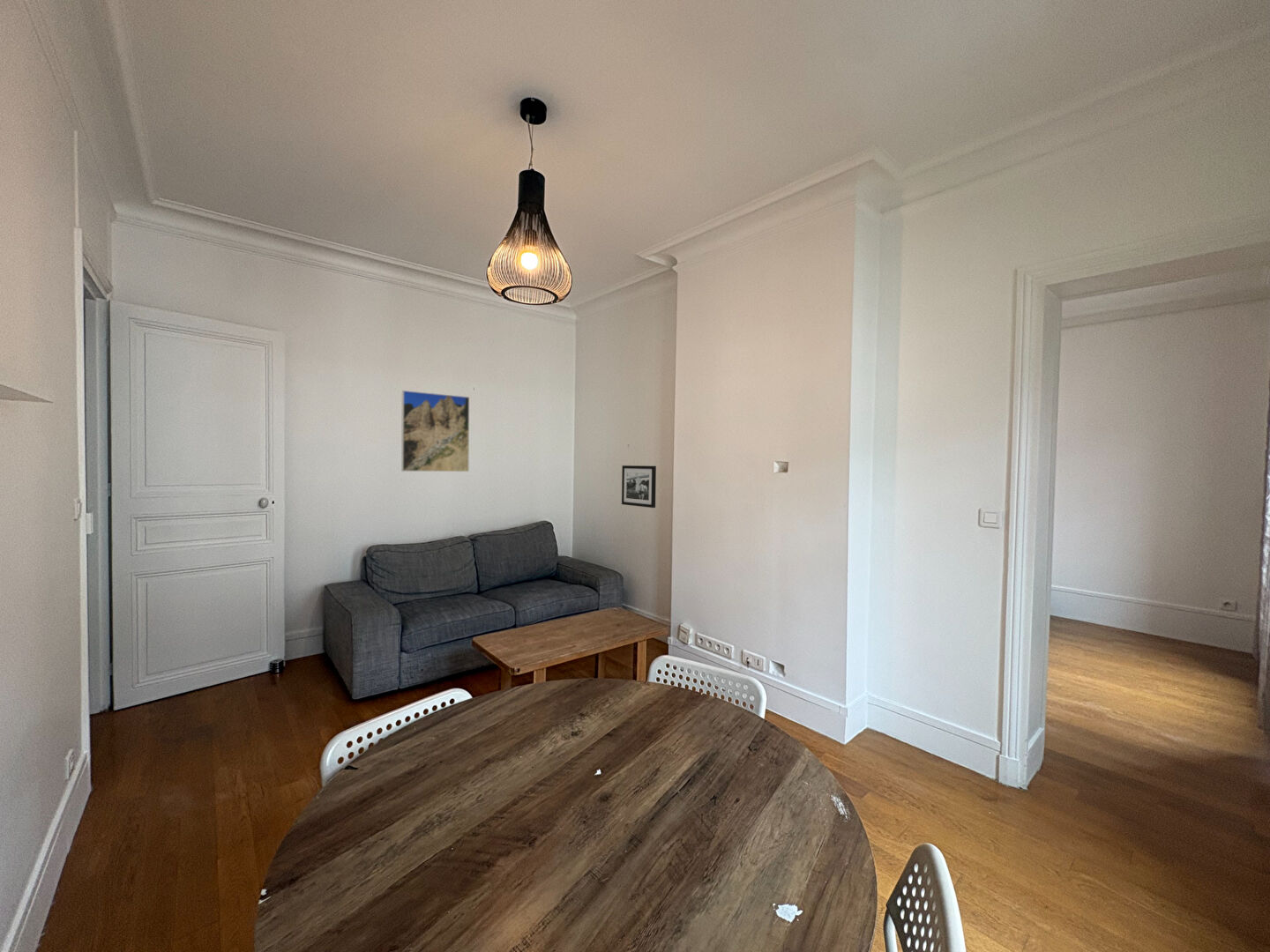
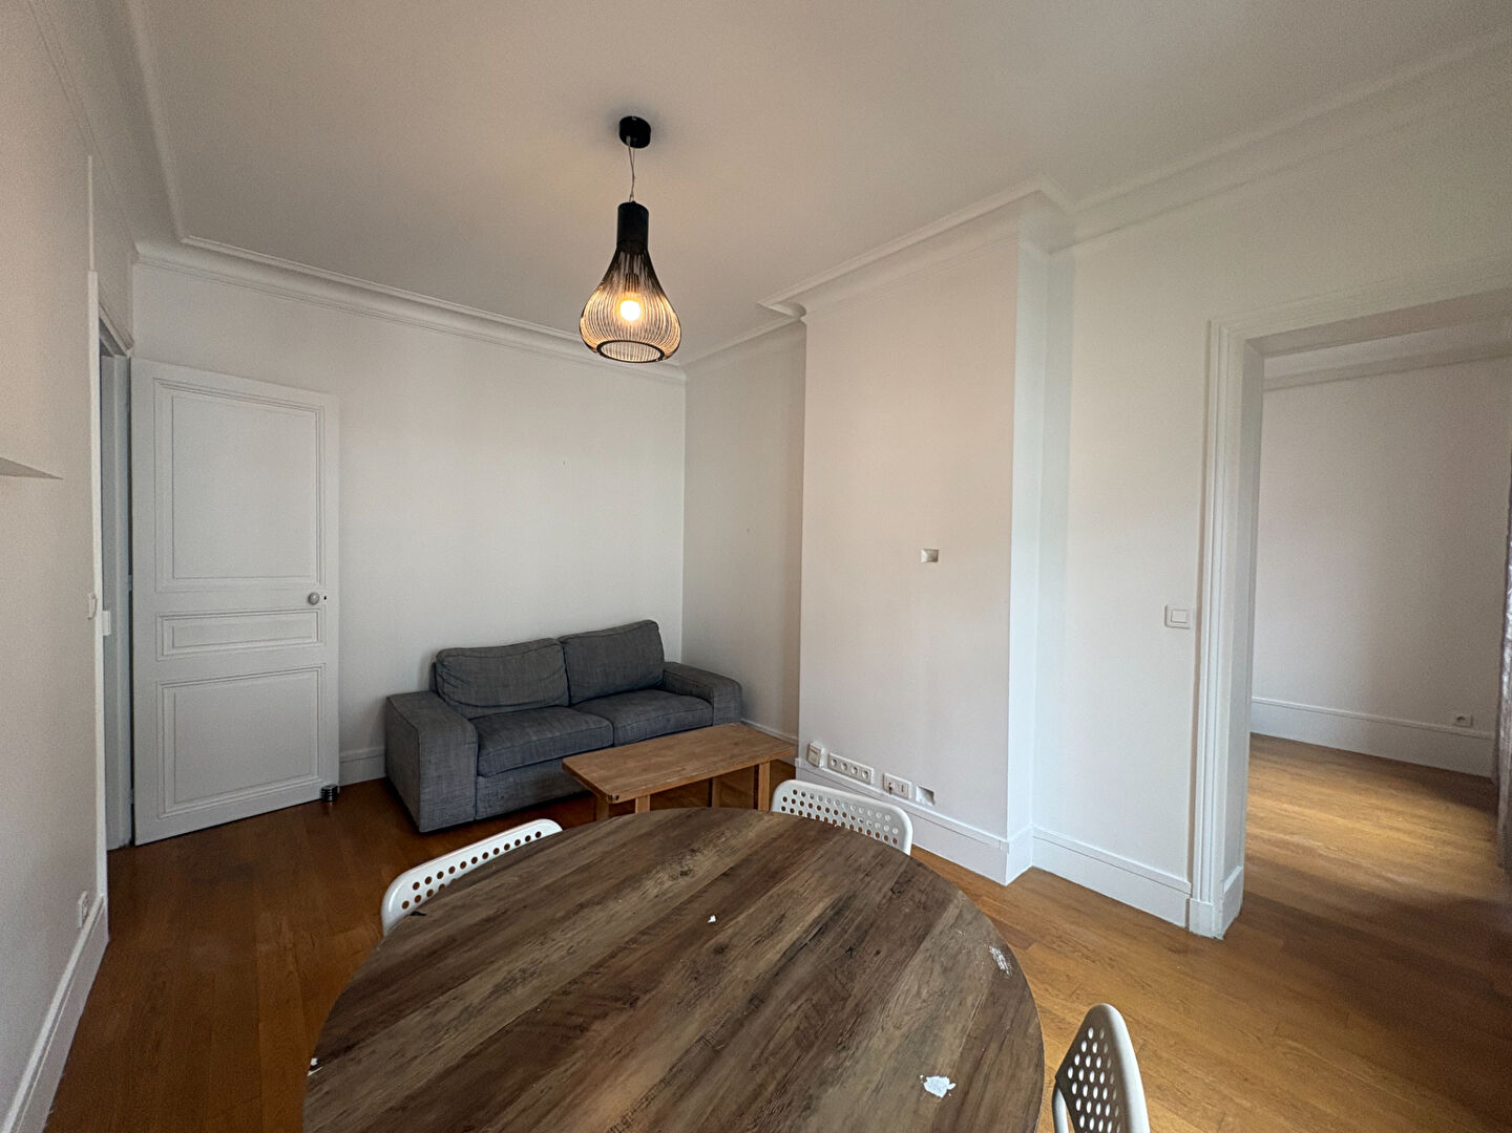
- picture frame [621,465,657,509]
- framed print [400,390,470,472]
